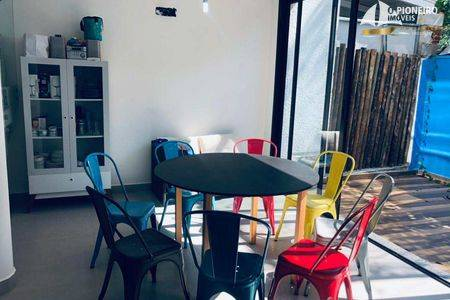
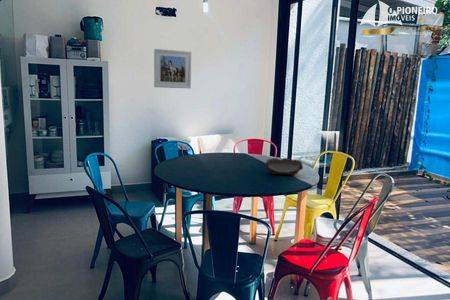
+ bowl [265,157,304,176]
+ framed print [153,48,192,89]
